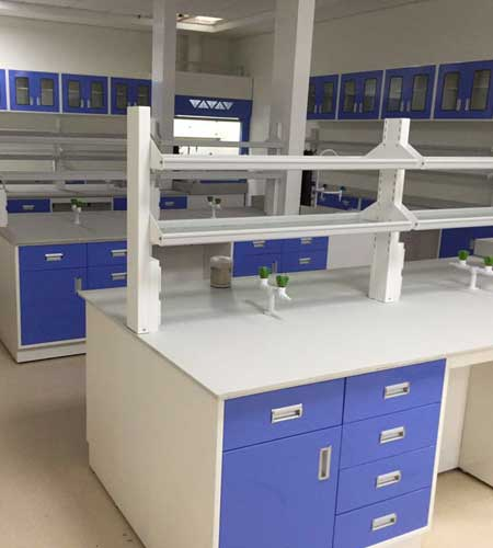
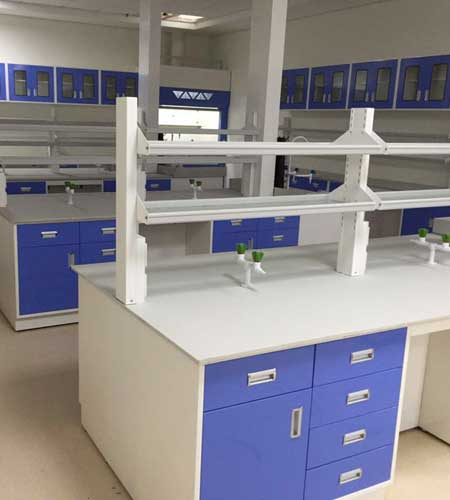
- jar [209,255,234,288]
